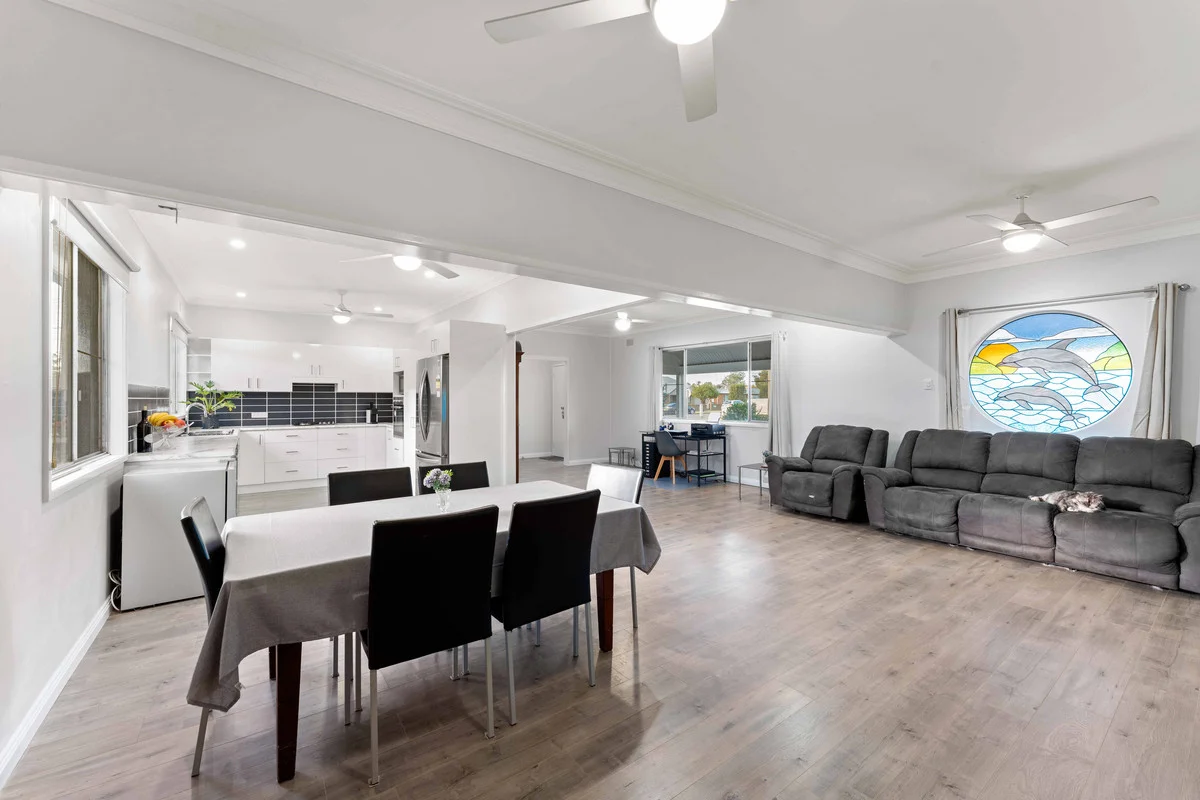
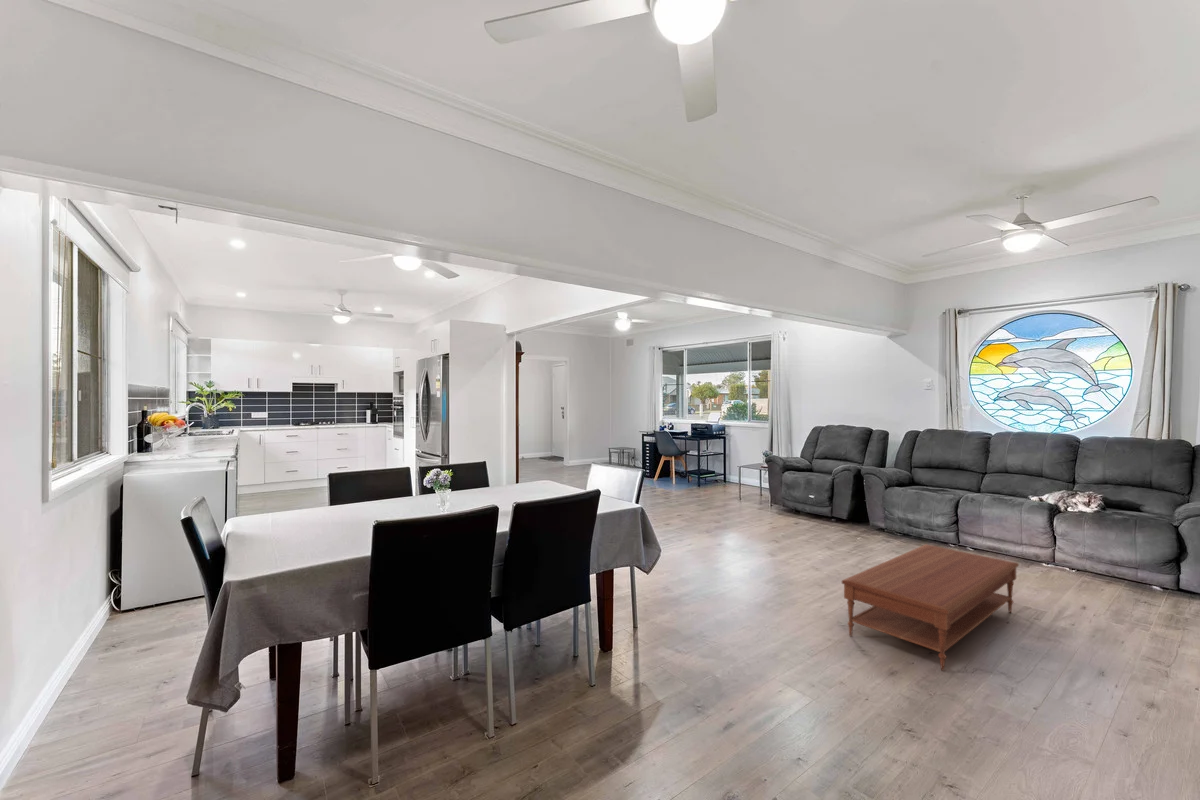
+ coffee table [841,543,1020,672]
